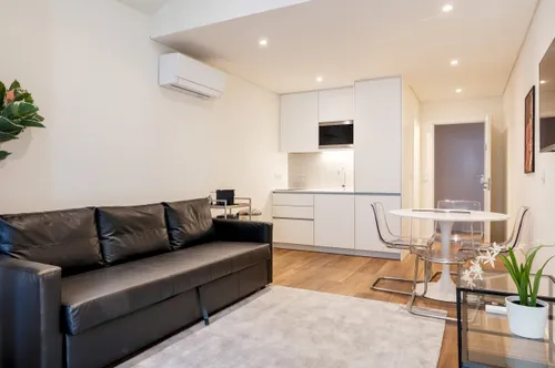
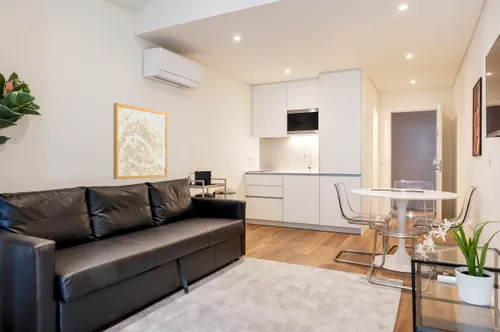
+ wall art [113,102,169,180]
